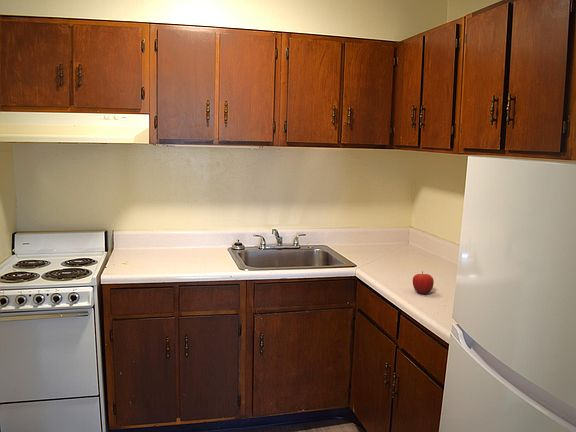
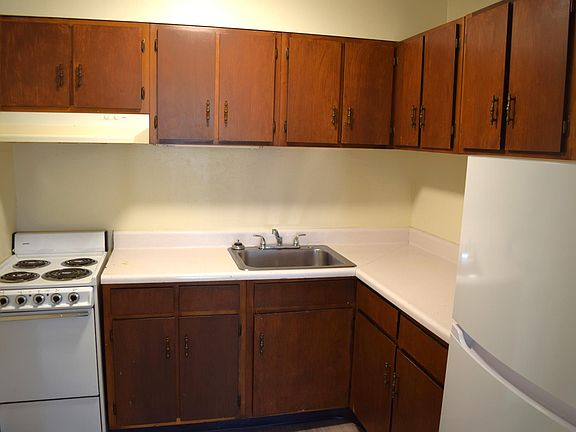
- fruit [412,270,435,295]
